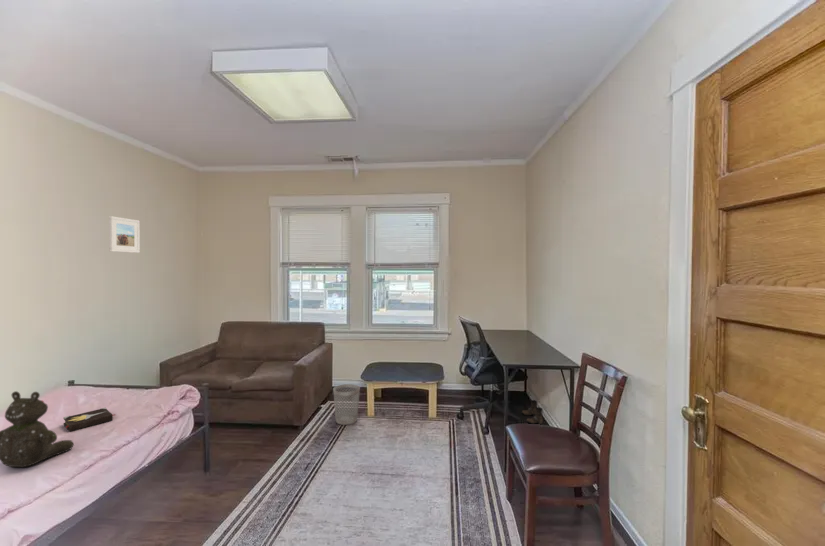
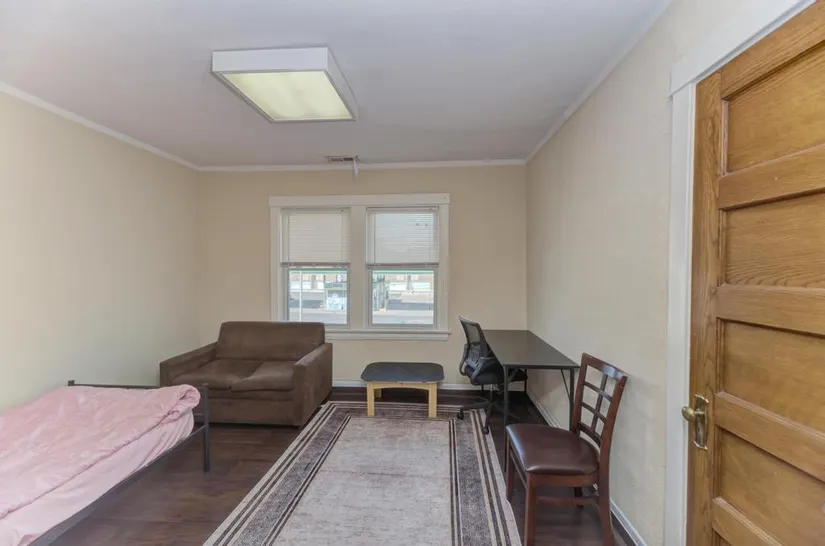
- teddy bear [0,390,75,468]
- hardback book [62,407,116,432]
- boots [521,399,544,425]
- wastebasket [332,383,361,426]
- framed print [108,215,141,254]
